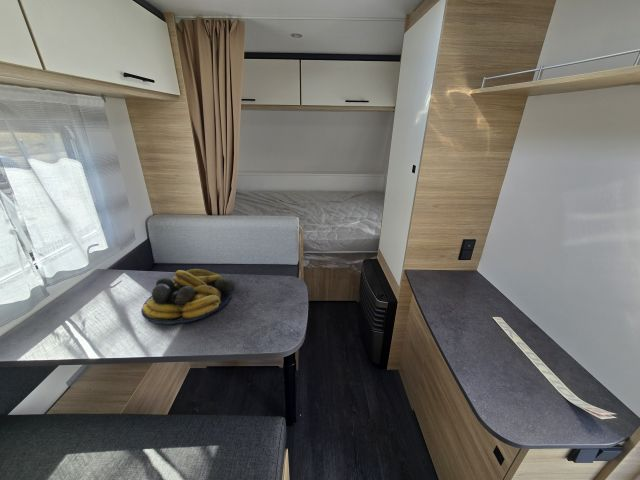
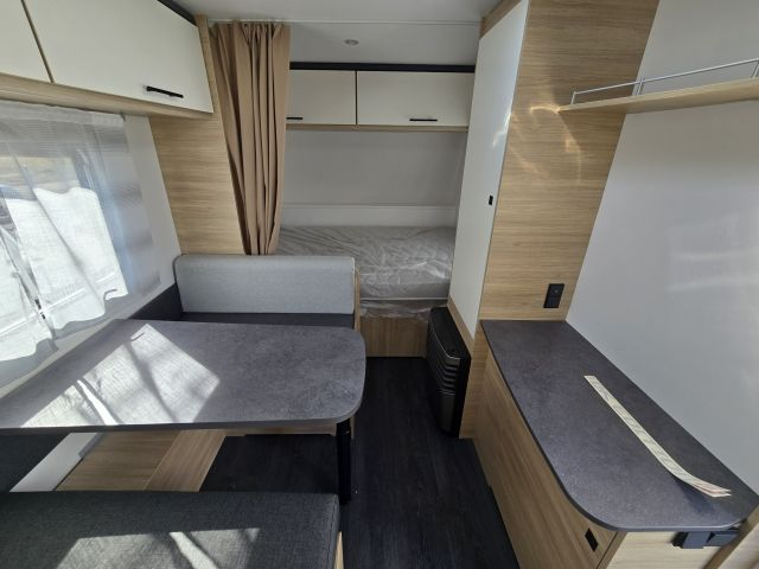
- fruit bowl [140,268,233,326]
